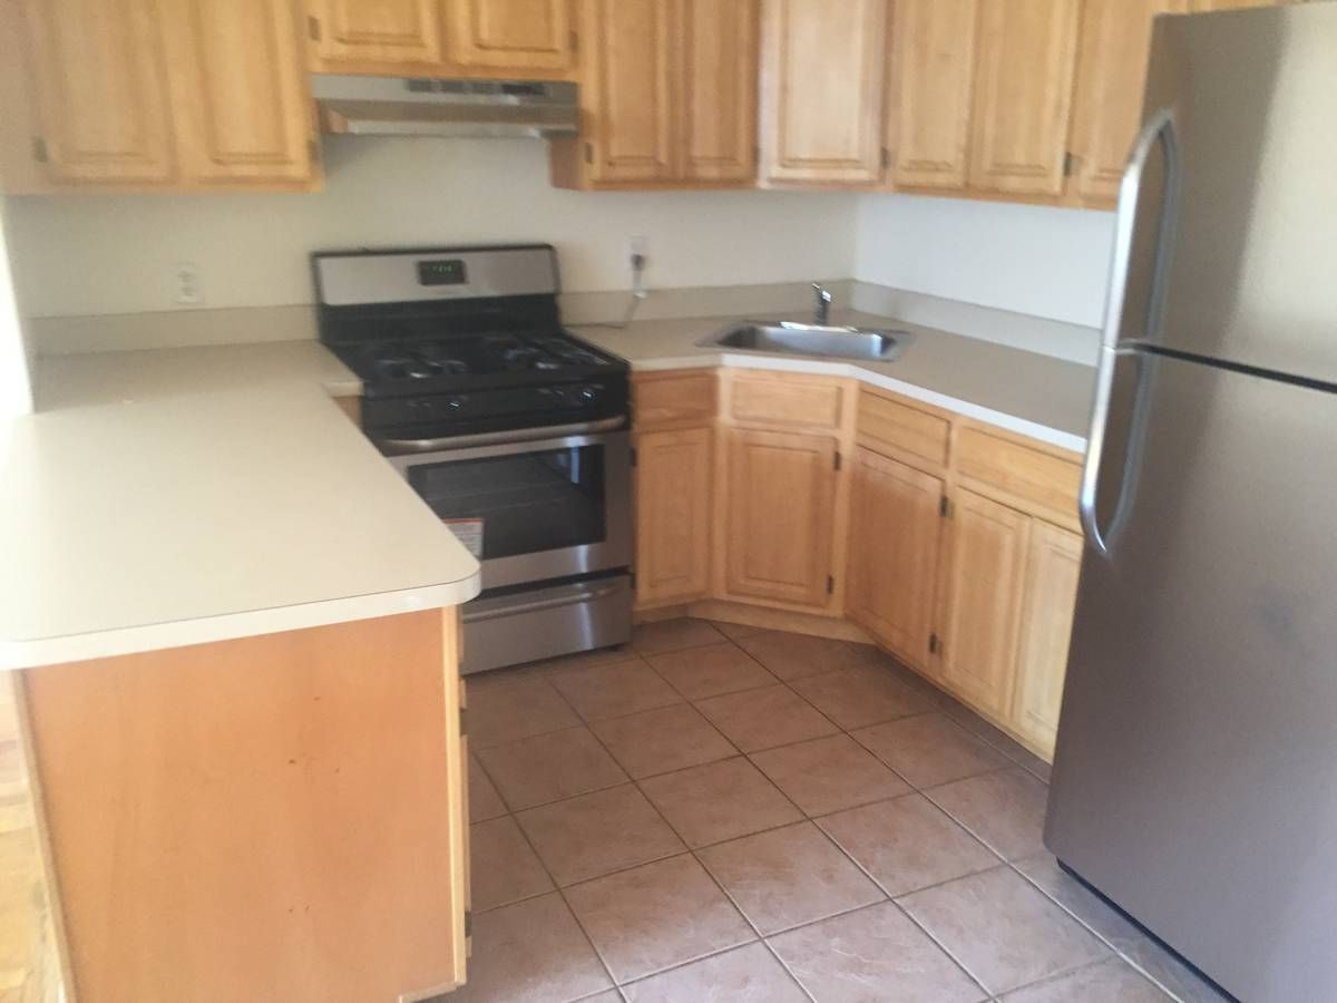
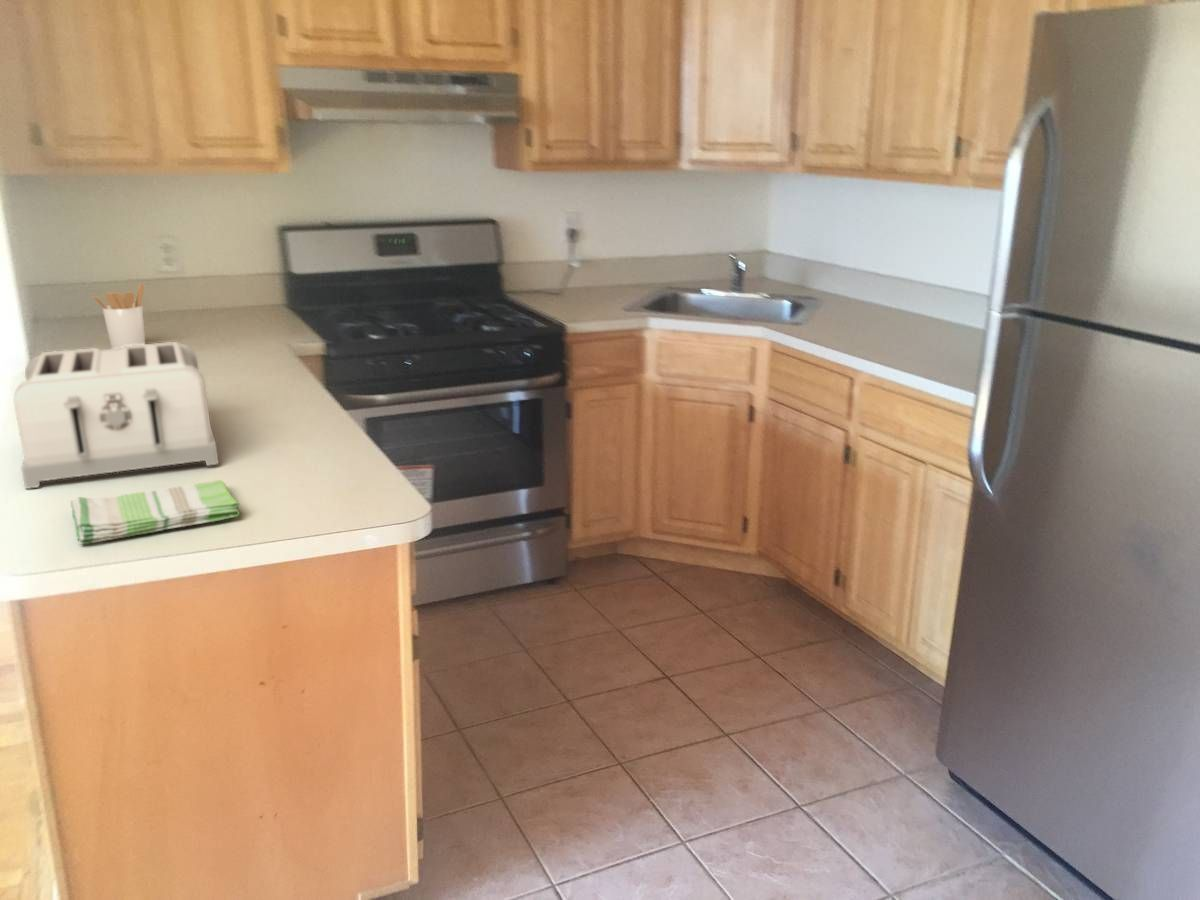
+ toaster [13,341,220,490]
+ utensil holder [92,282,146,349]
+ dish towel [70,479,241,545]
